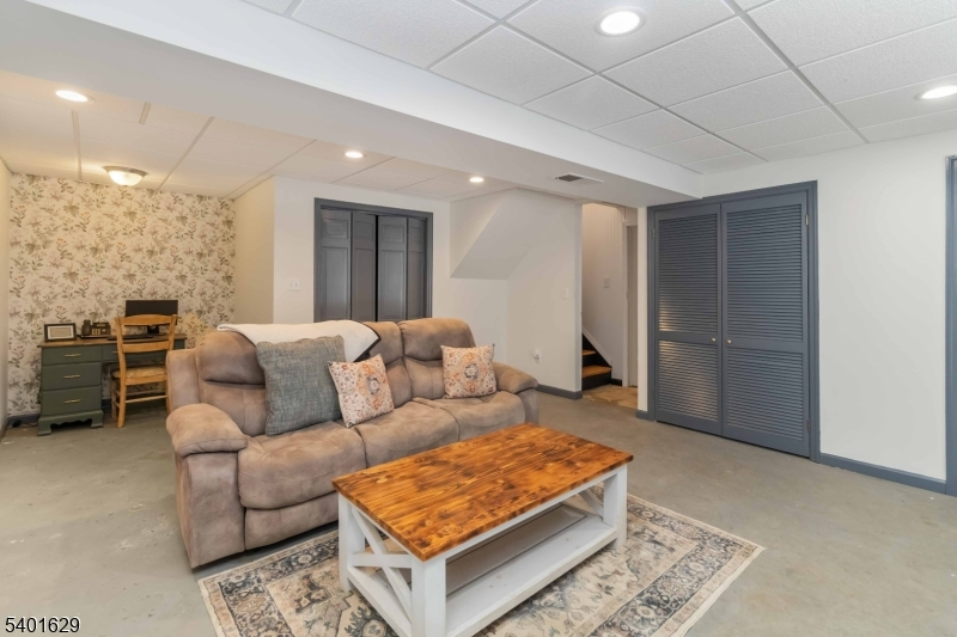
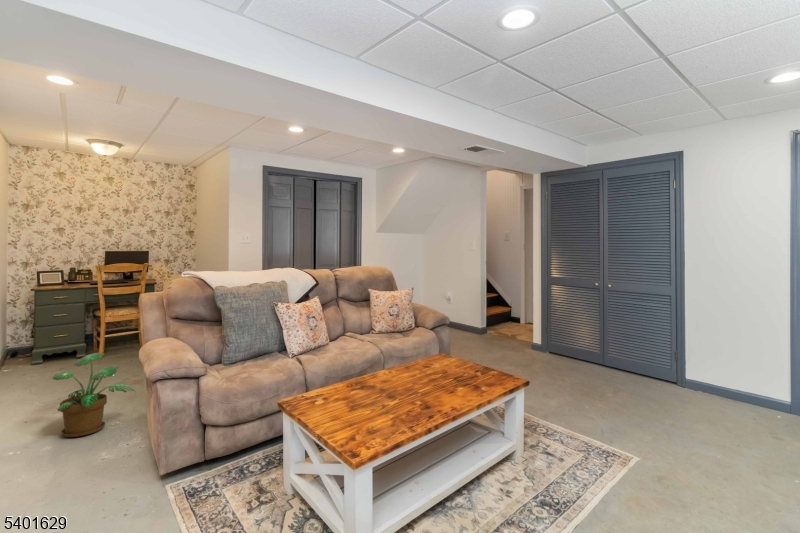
+ potted plant [50,352,137,438]
